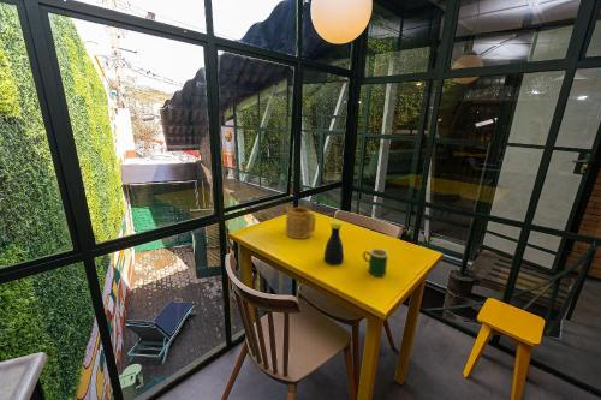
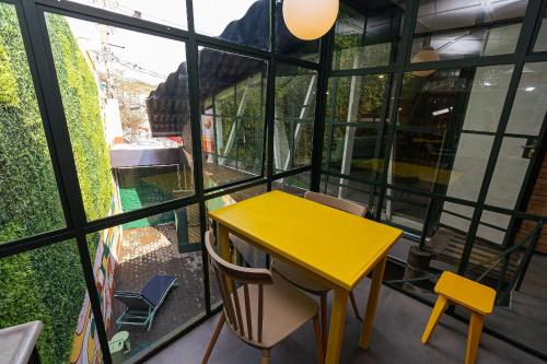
- mug [362,247,389,277]
- teapot [284,204,317,240]
- bottle [323,219,345,265]
